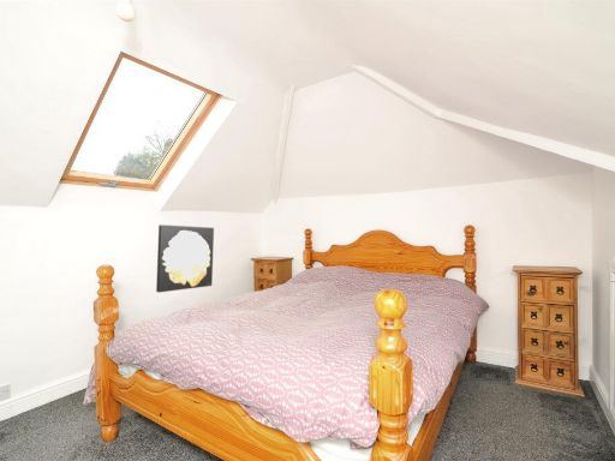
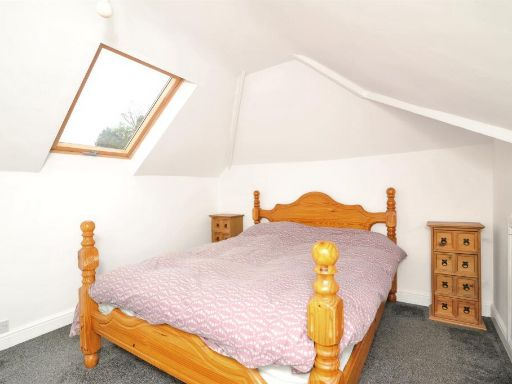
- wall art [155,223,215,294]
